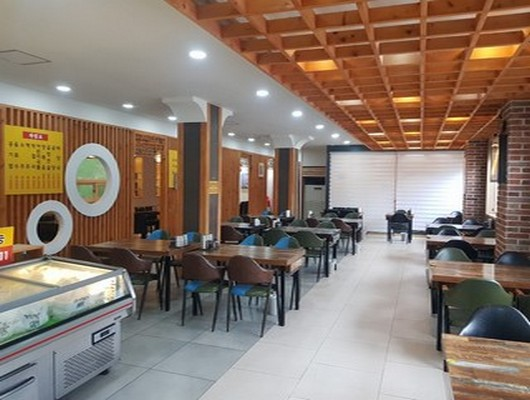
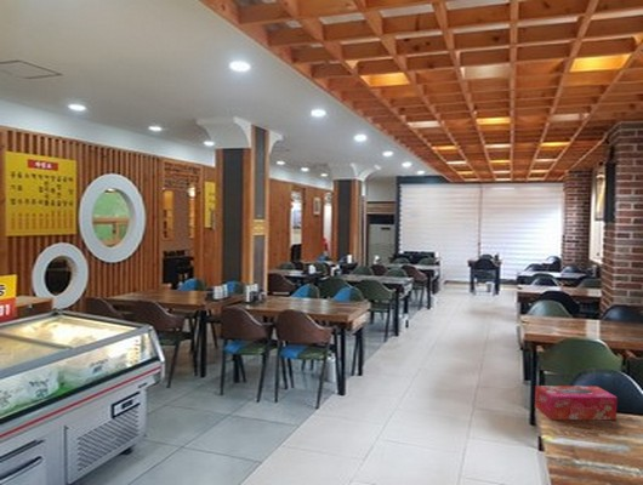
+ tissue box [534,384,619,421]
